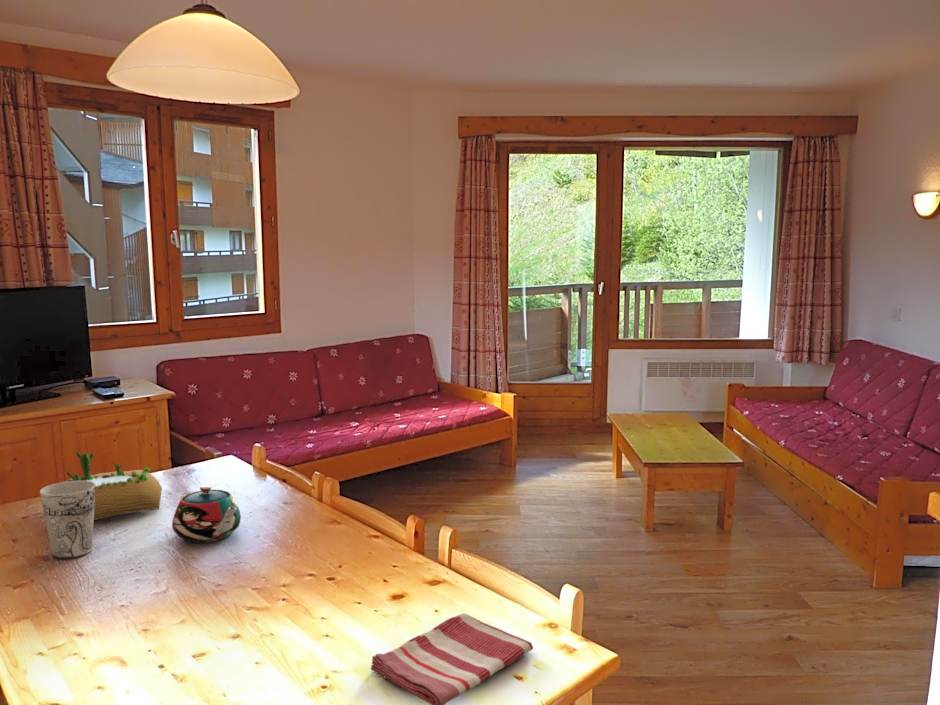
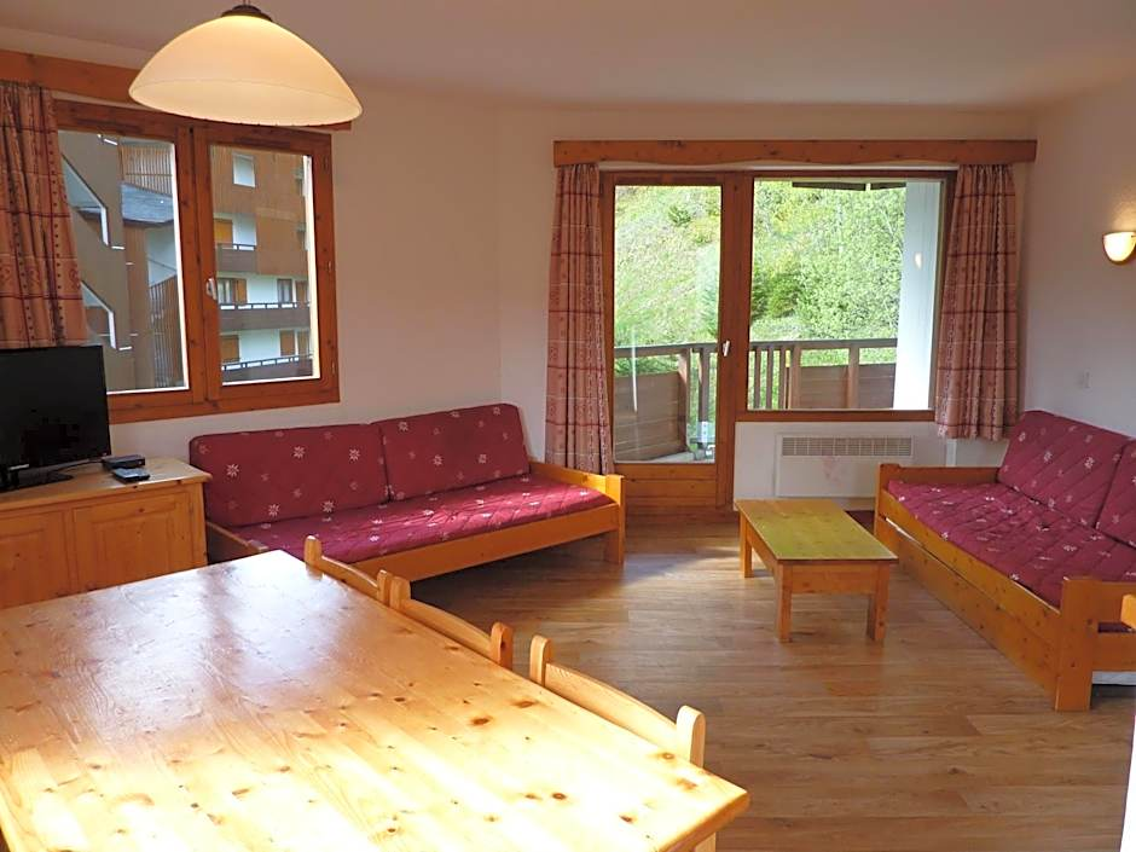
- dish towel [370,612,534,705]
- cup [39,481,96,560]
- succulent planter [64,451,163,521]
- teapot [171,484,242,544]
